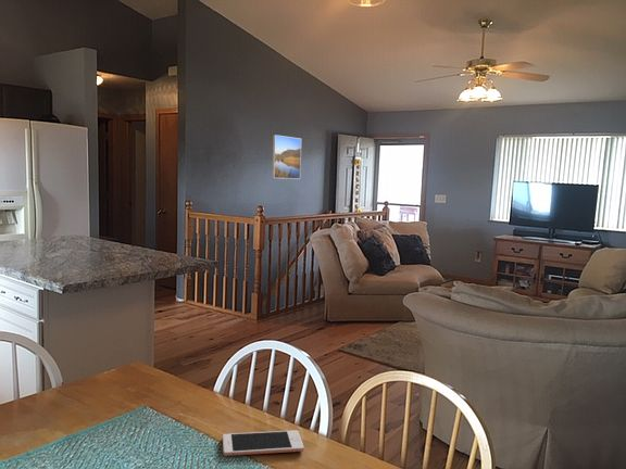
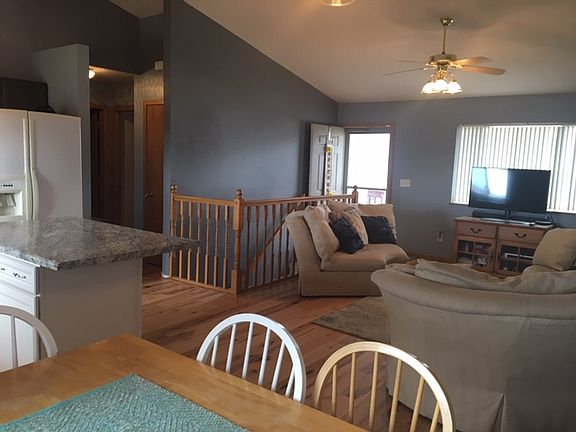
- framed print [271,134,302,180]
- cell phone [222,429,304,457]
